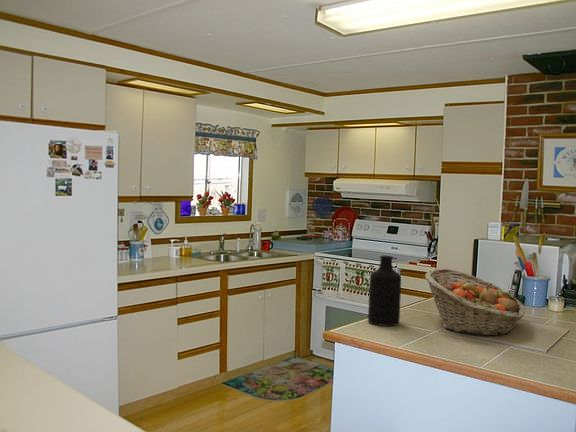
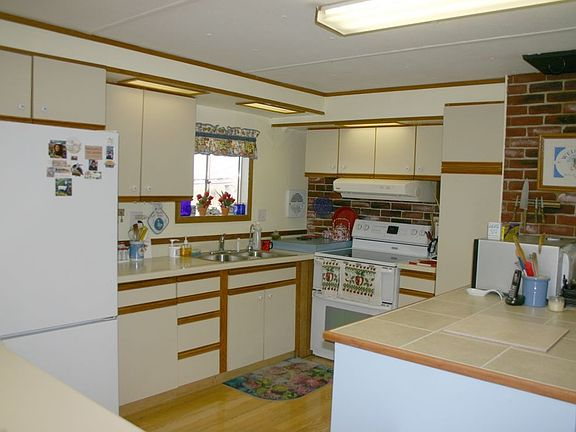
- bottle [367,255,402,327]
- fruit basket [424,268,526,336]
